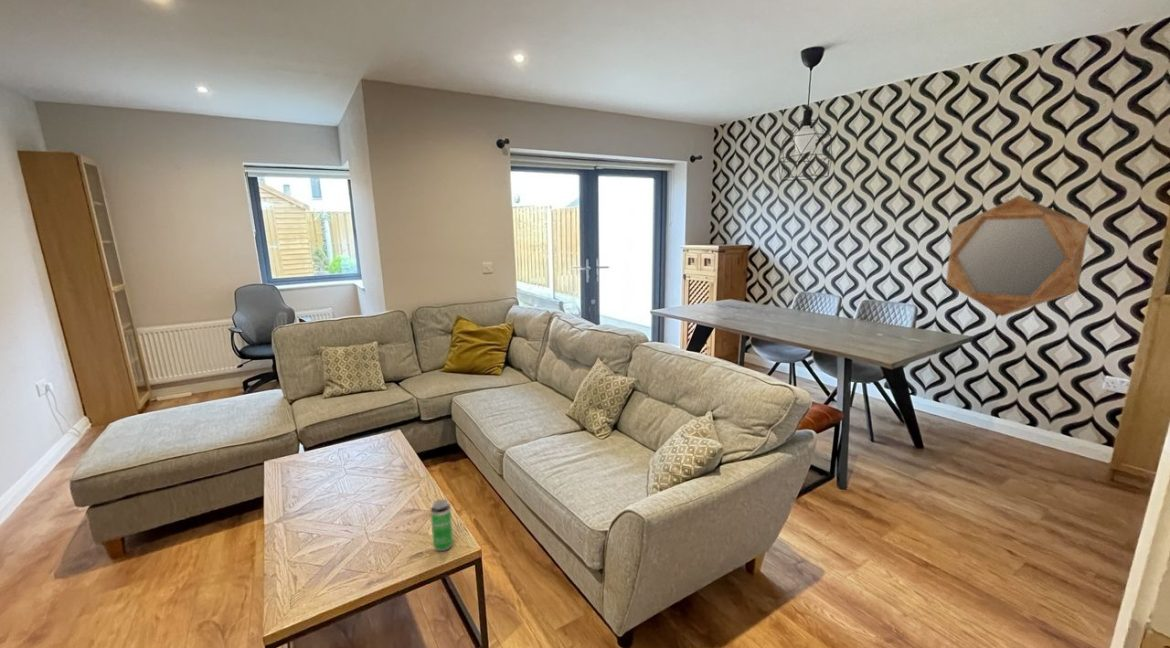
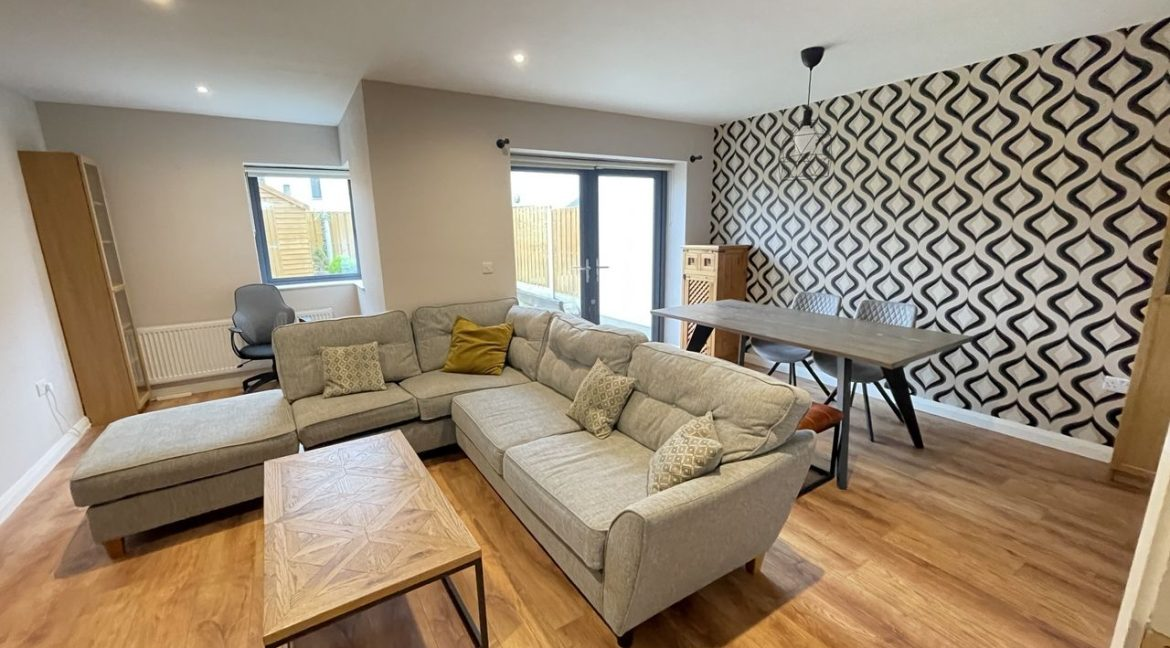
- beverage can [430,498,454,552]
- home mirror [945,194,1090,317]
